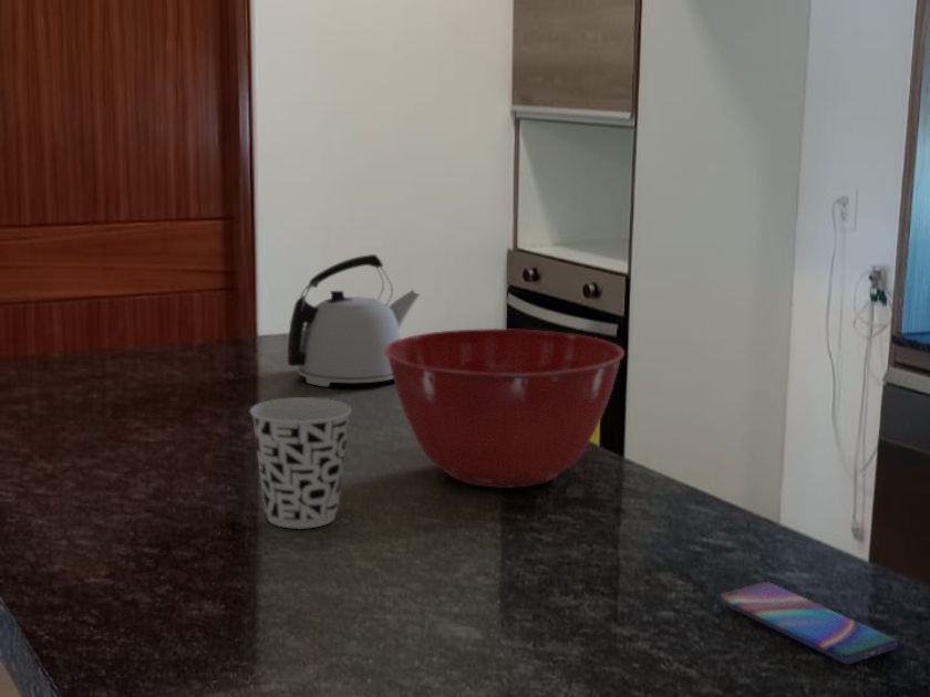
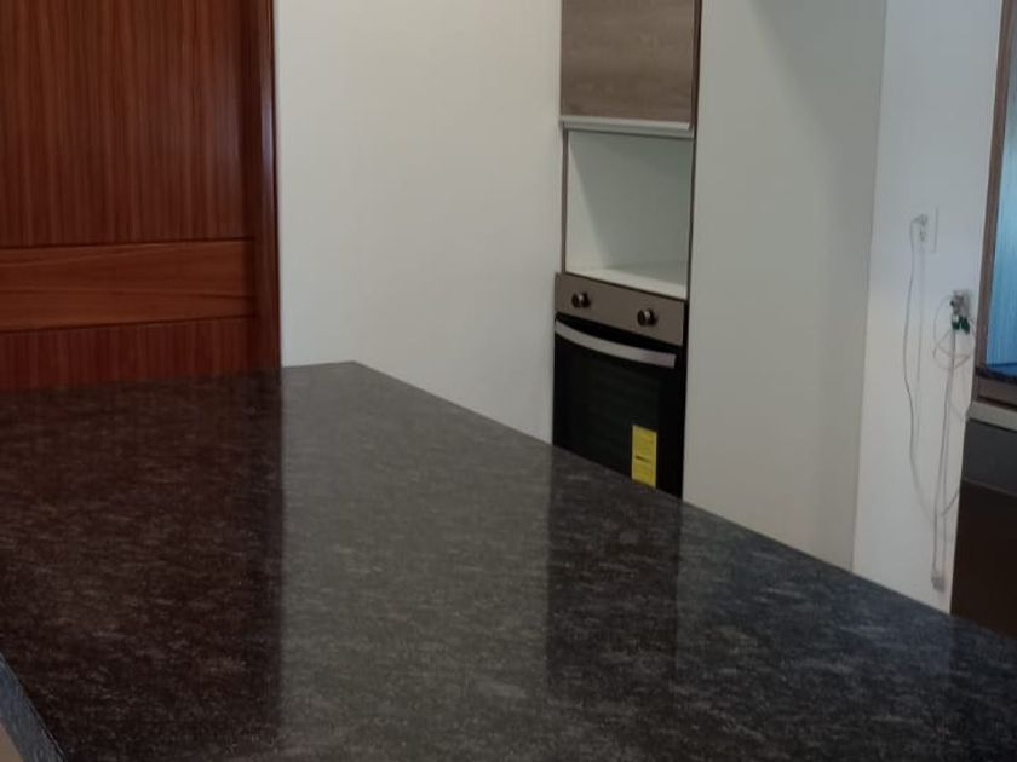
- smartphone [716,581,899,665]
- cup [249,396,353,530]
- kettle [287,253,422,387]
- mixing bowl [385,327,626,489]
